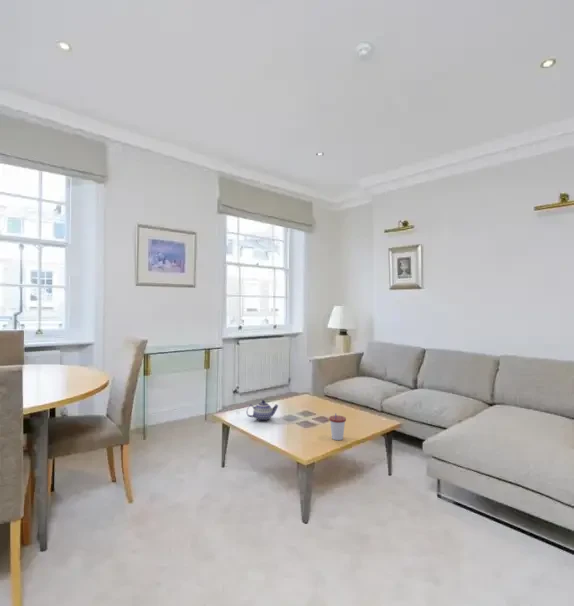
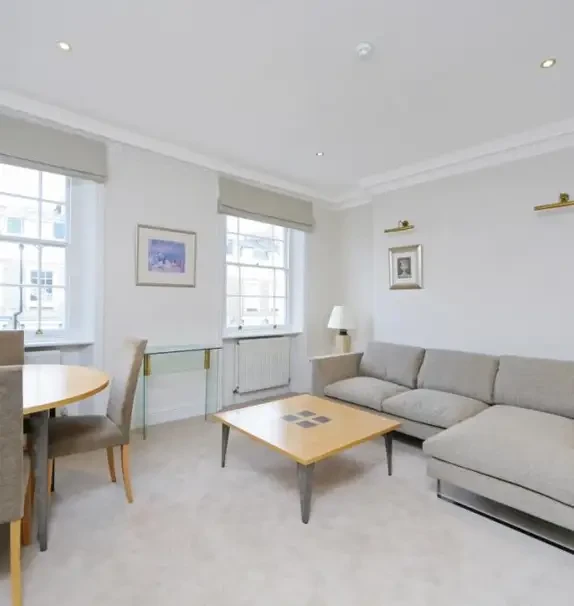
- teapot [246,399,279,422]
- cup [328,412,347,441]
